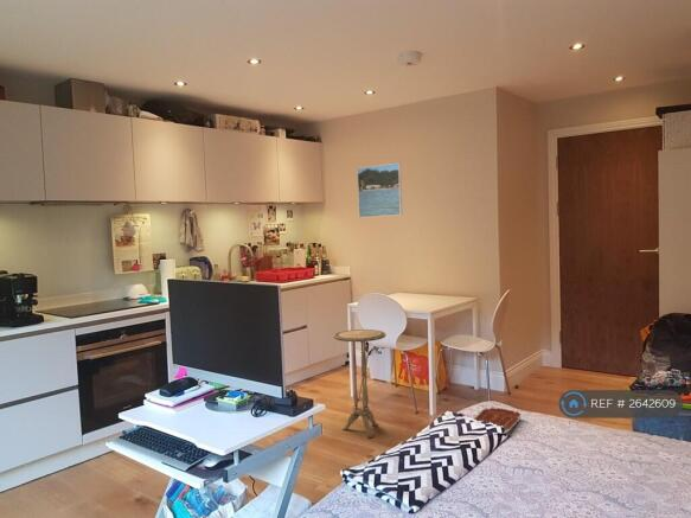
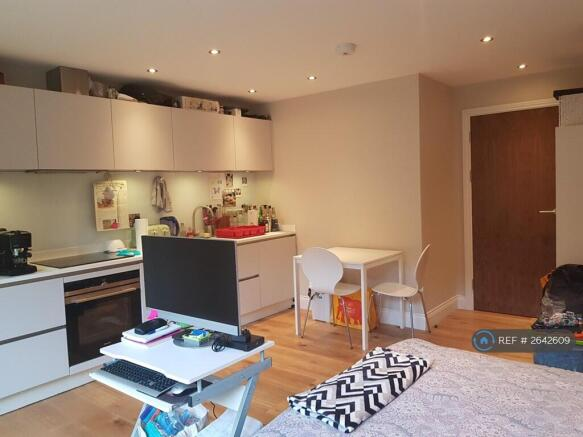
- side table [333,328,388,439]
- notebook [473,407,522,435]
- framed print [357,161,403,219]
